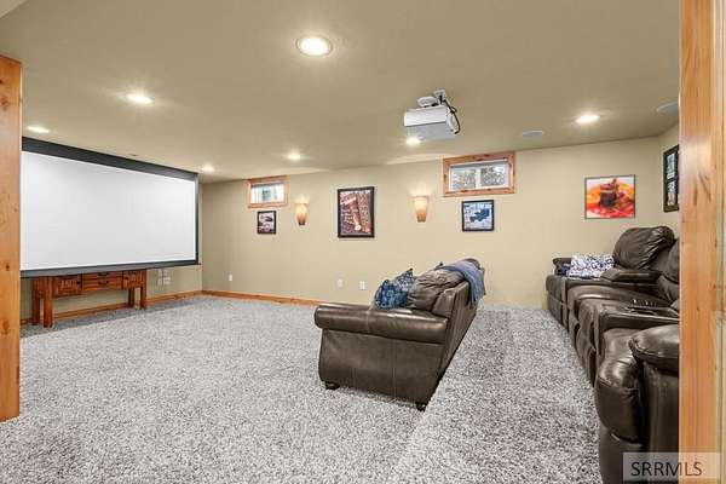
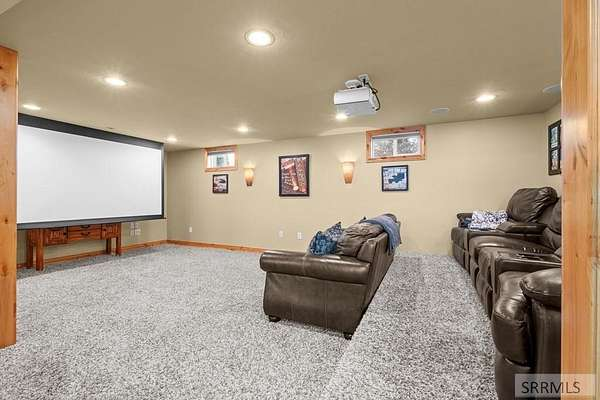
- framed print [583,174,636,220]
